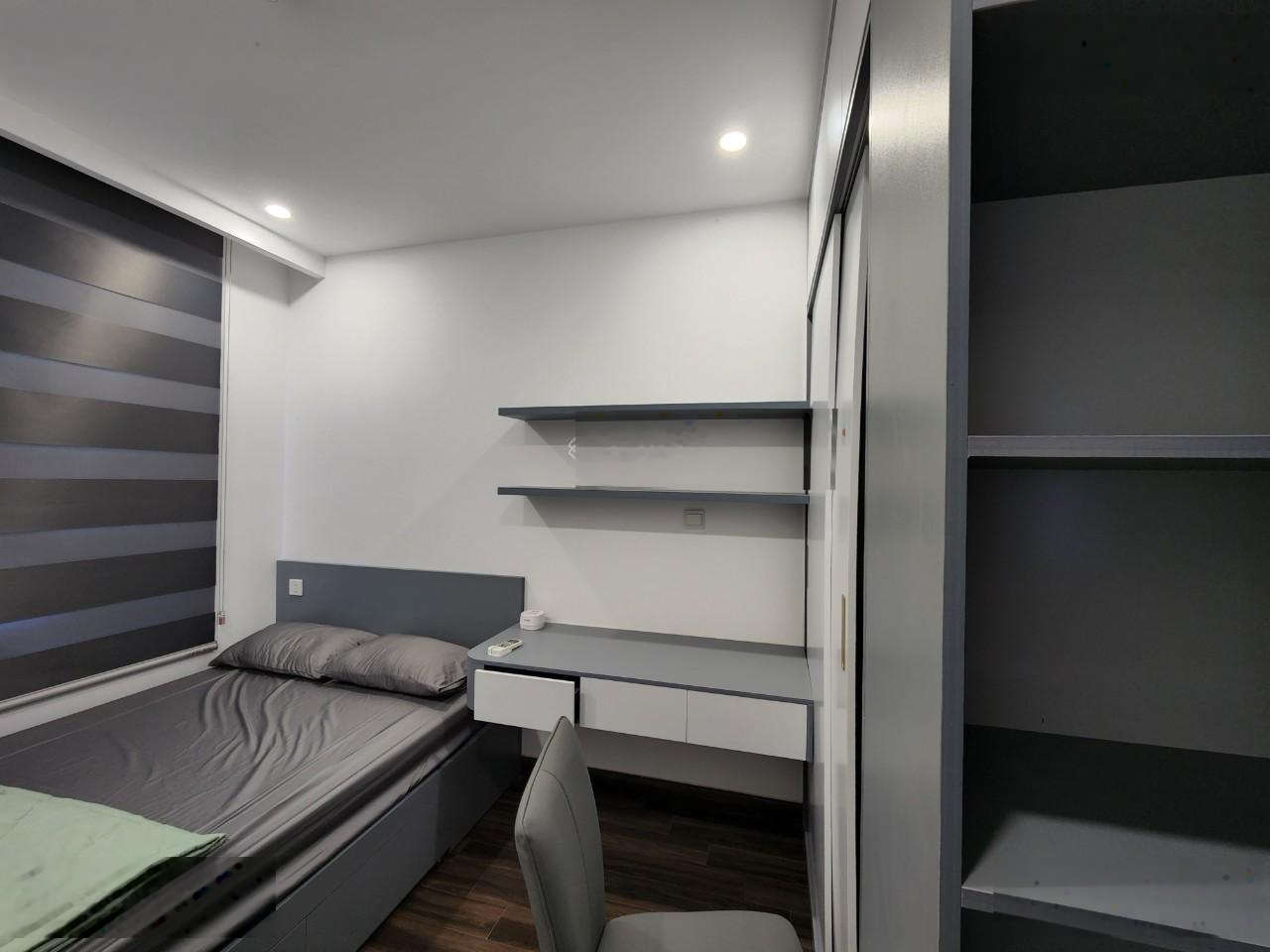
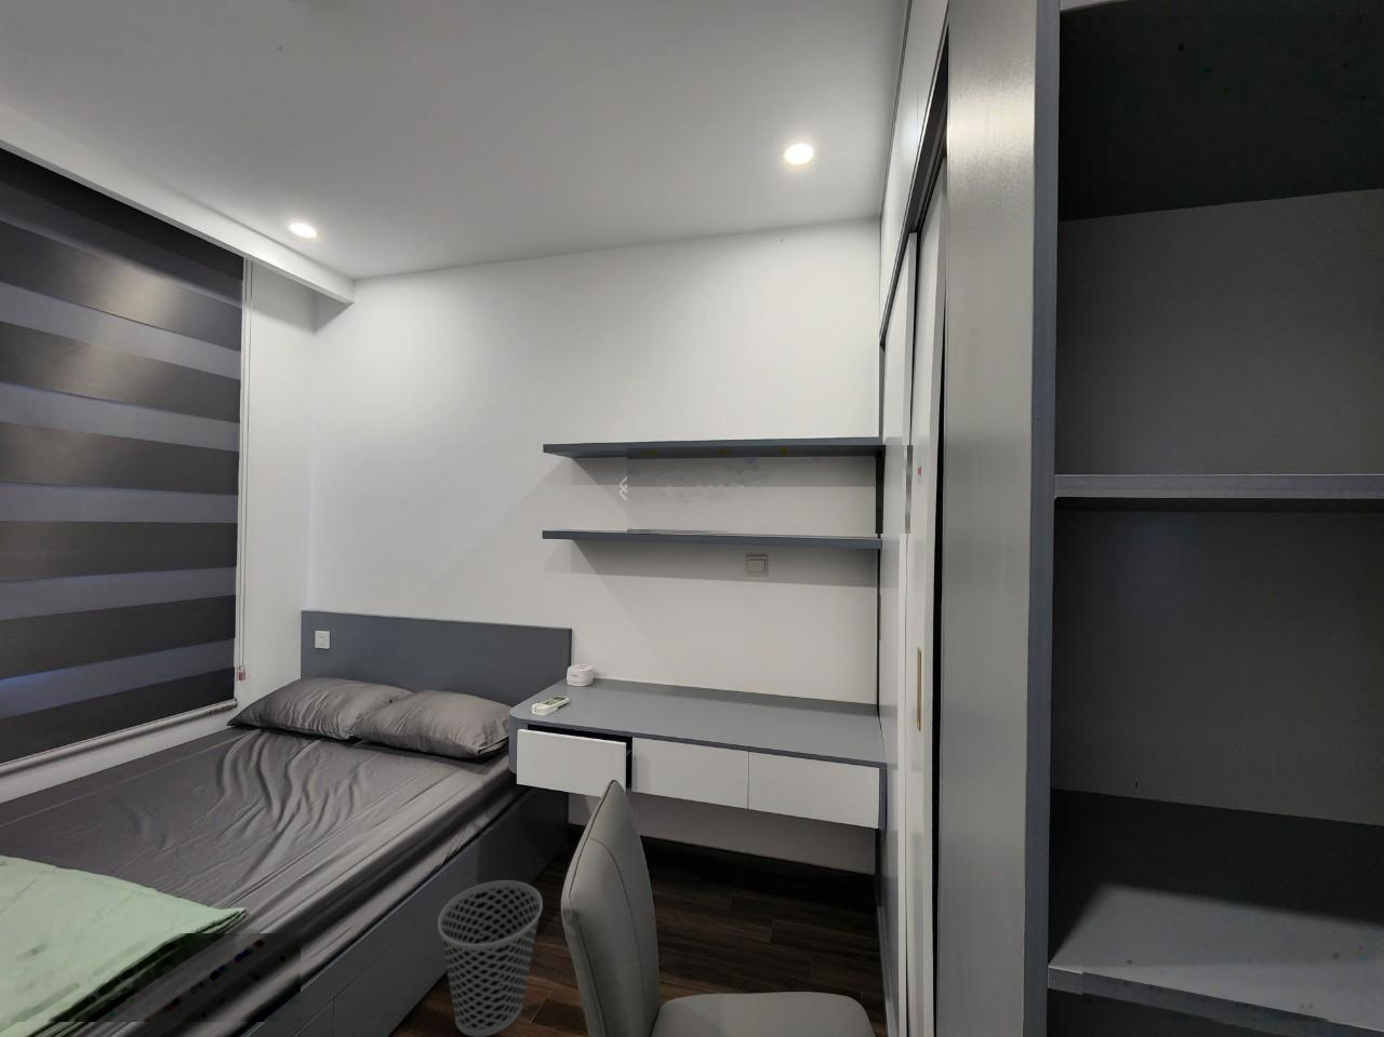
+ wastebasket [437,879,544,1037]
